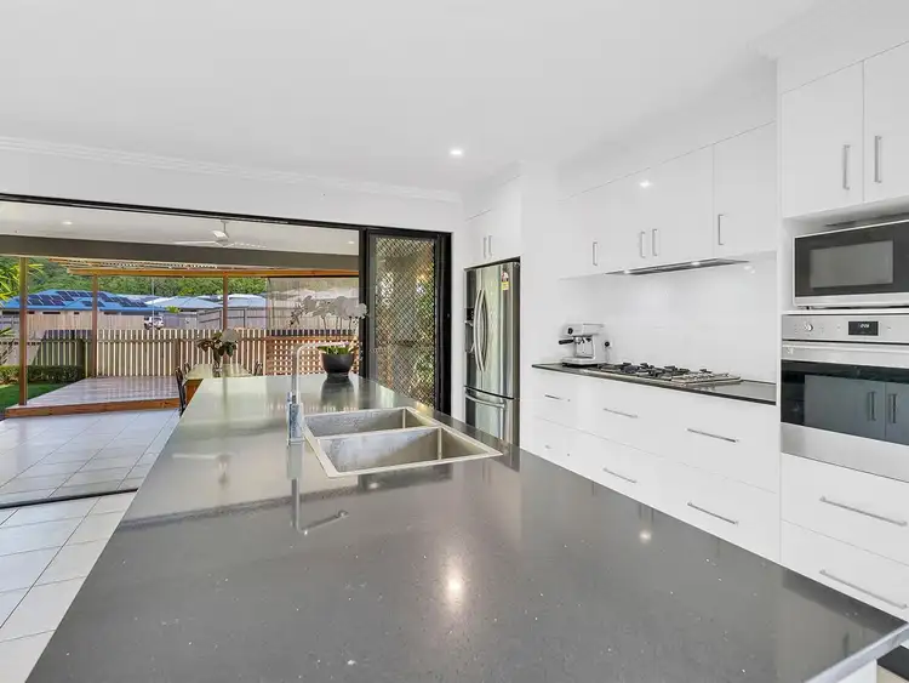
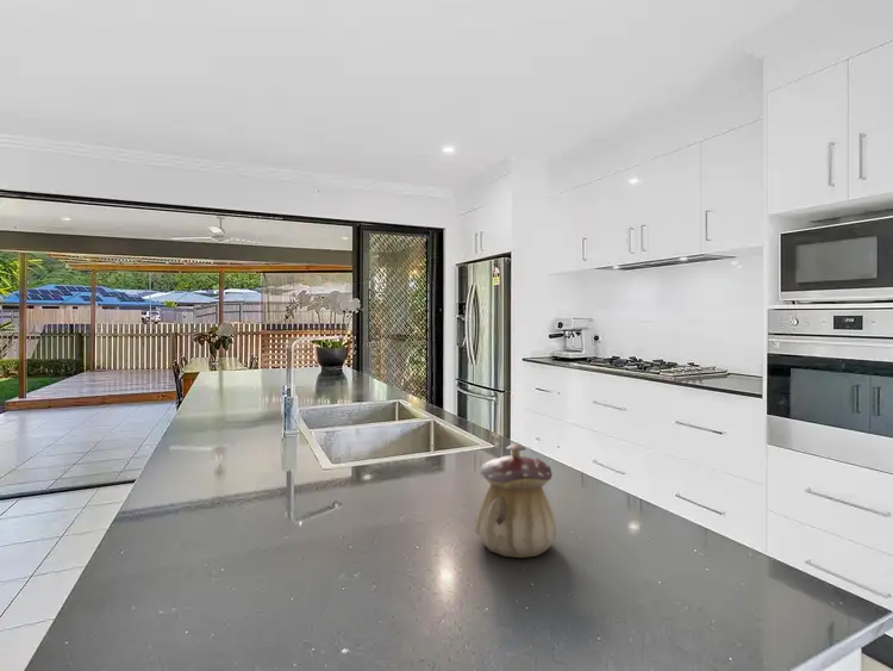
+ teapot [474,442,558,559]
